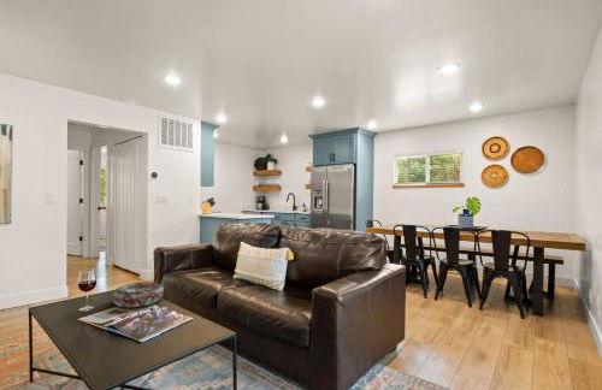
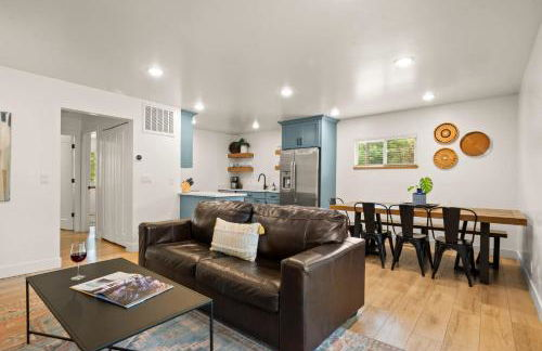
- decorative bowl [111,280,165,308]
